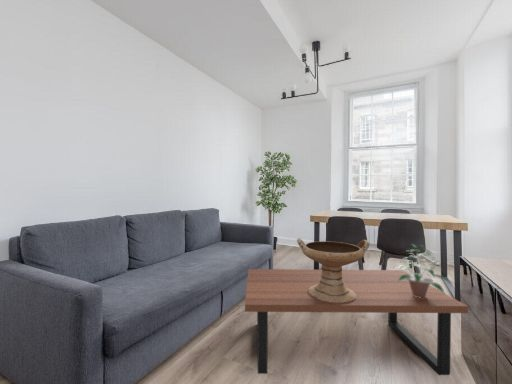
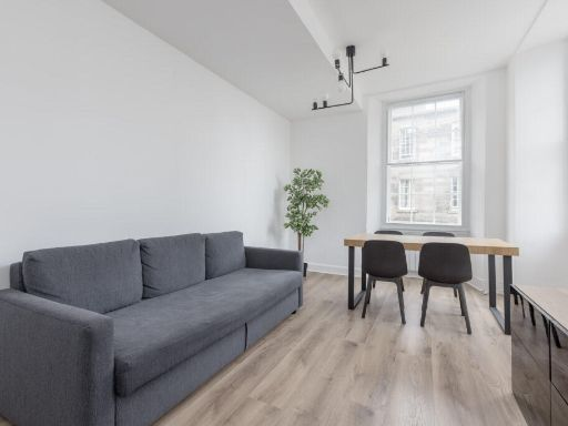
- coffee table [244,268,469,376]
- decorative bowl [296,237,370,303]
- potted plant [394,243,453,298]
